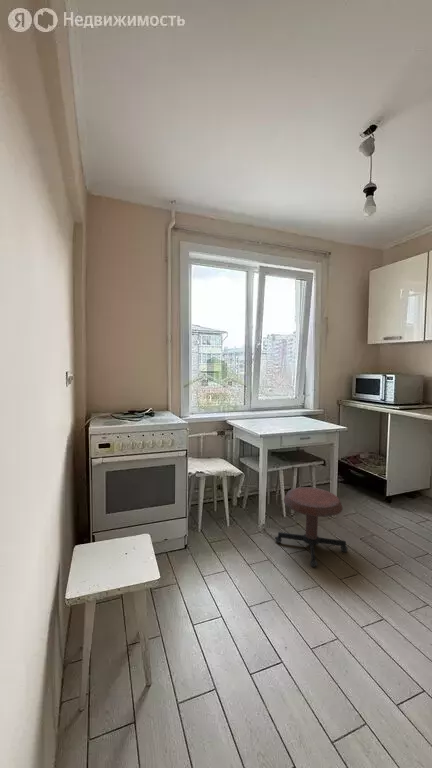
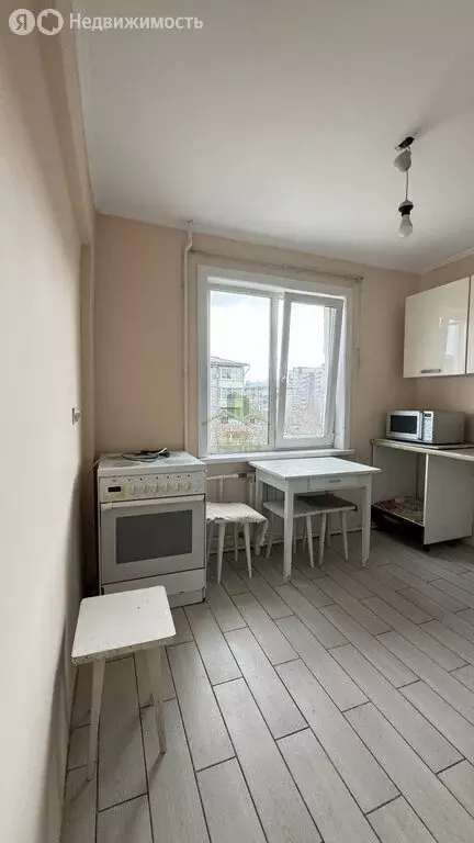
- stool [274,486,349,568]
